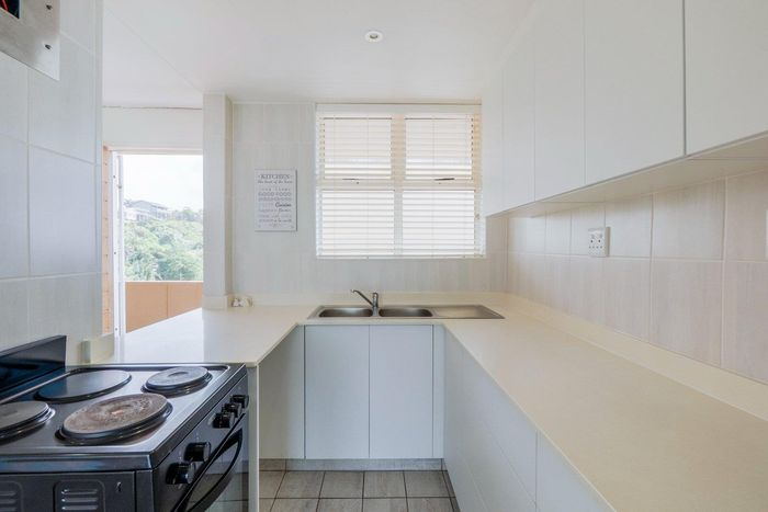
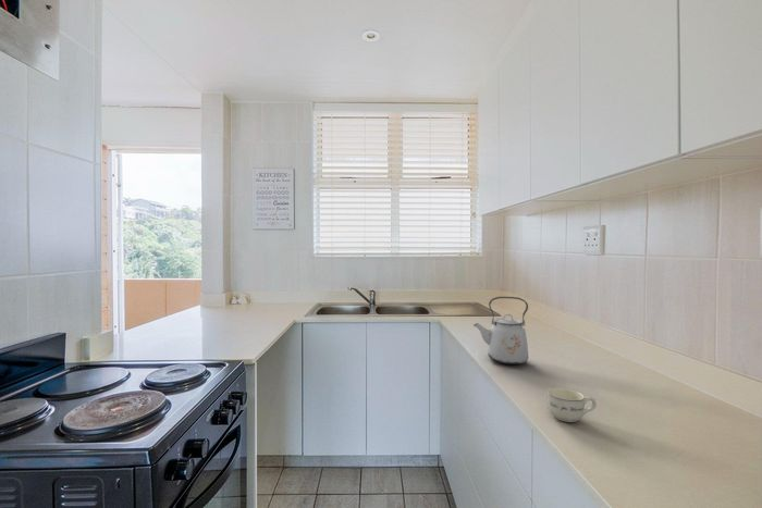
+ kettle [472,296,529,365]
+ cup [545,387,598,423]
